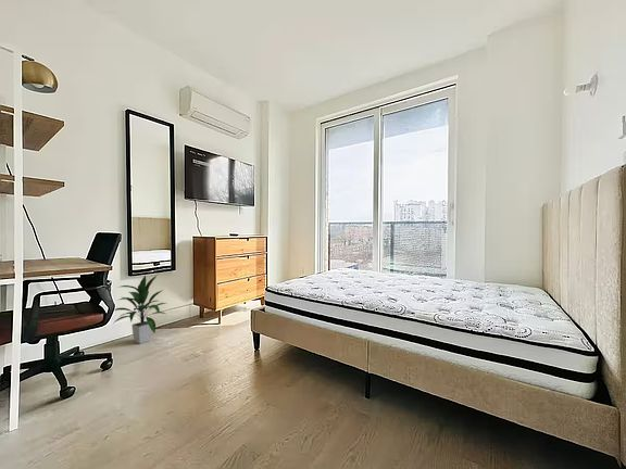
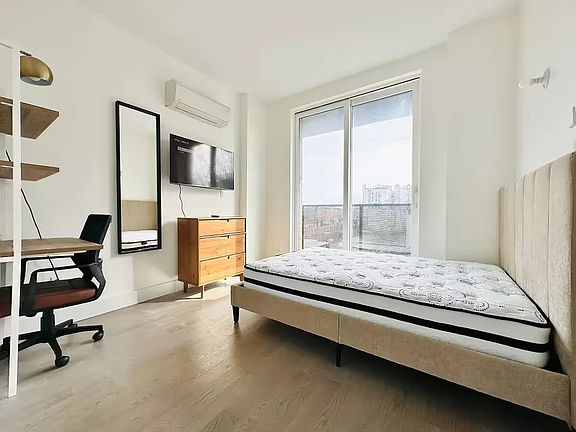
- indoor plant [112,274,168,345]
